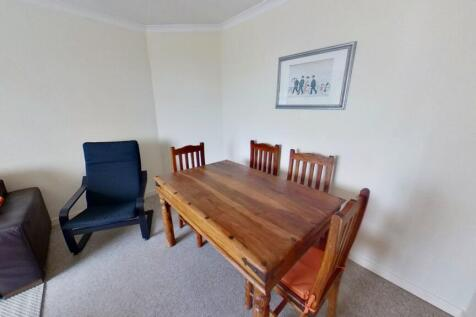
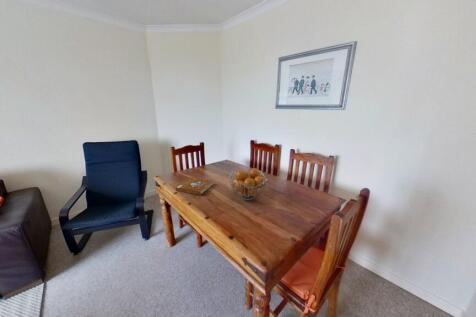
+ book [175,177,214,196]
+ fruit basket [228,167,269,201]
